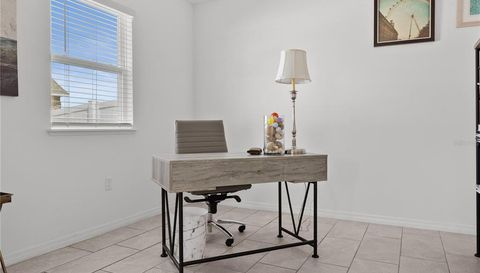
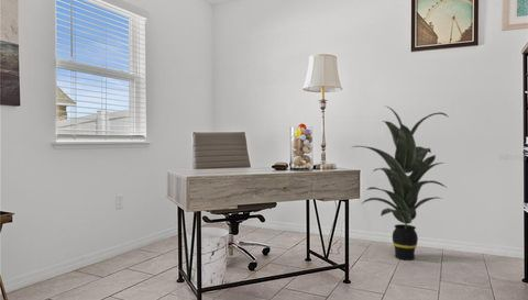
+ indoor plant [352,104,450,262]
